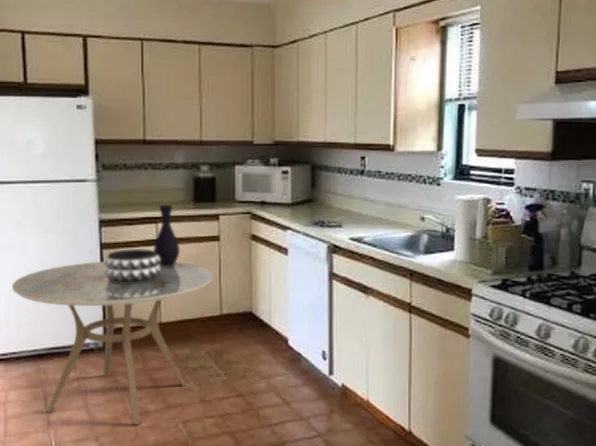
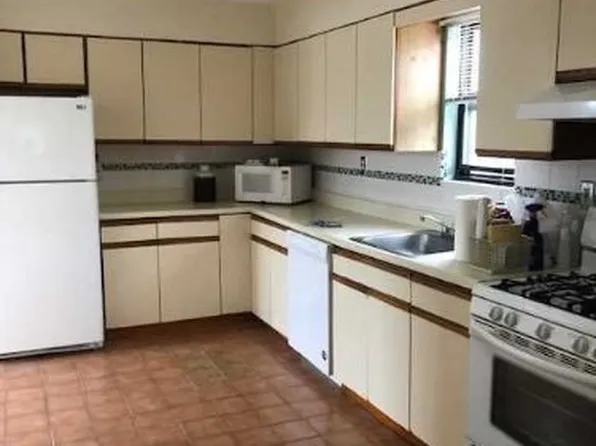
- decorative bowl [104,248,161,284]
- vase [153,204,181,267]
- dining table [11,261,214,425]
